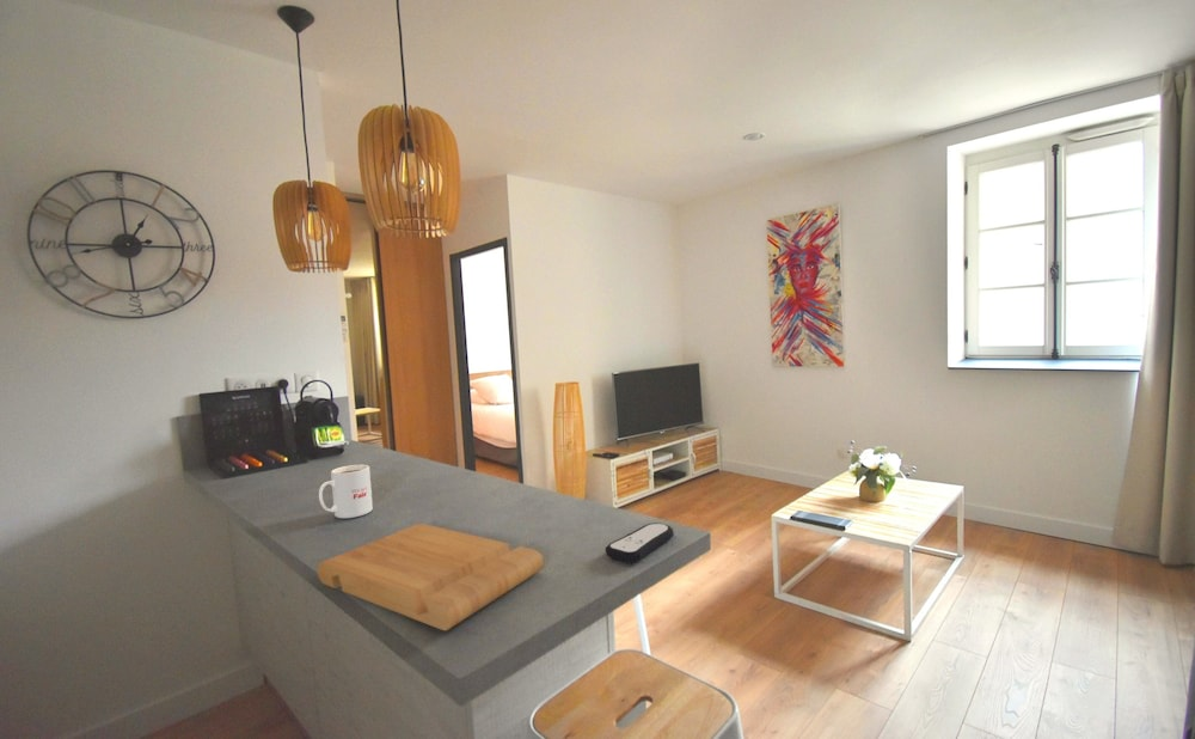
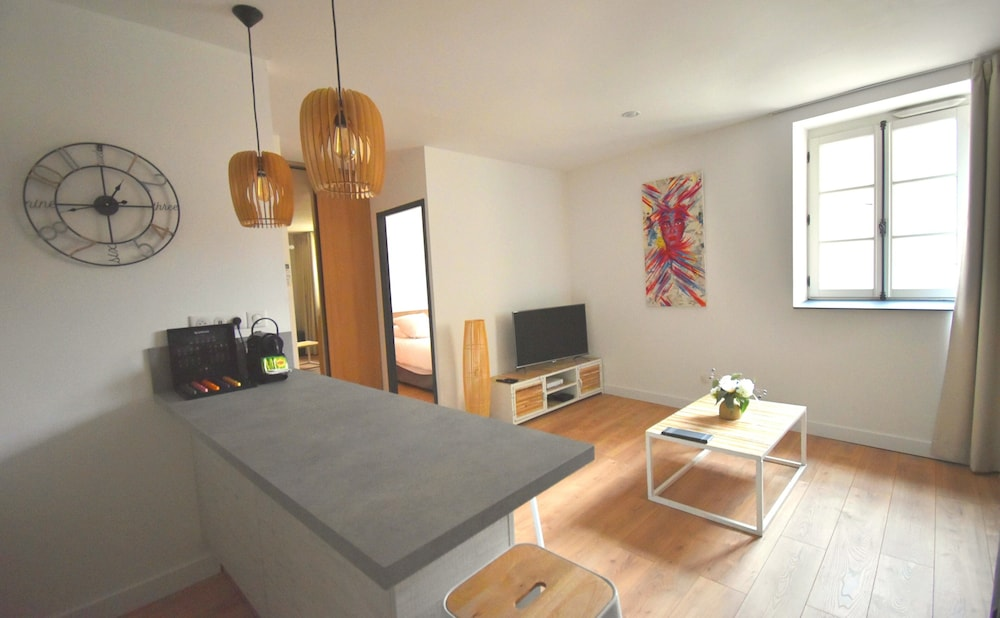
- mug [318,464,374,519]
- remote control [605,523,675,564]
- cutting board [315,523,545,631]
